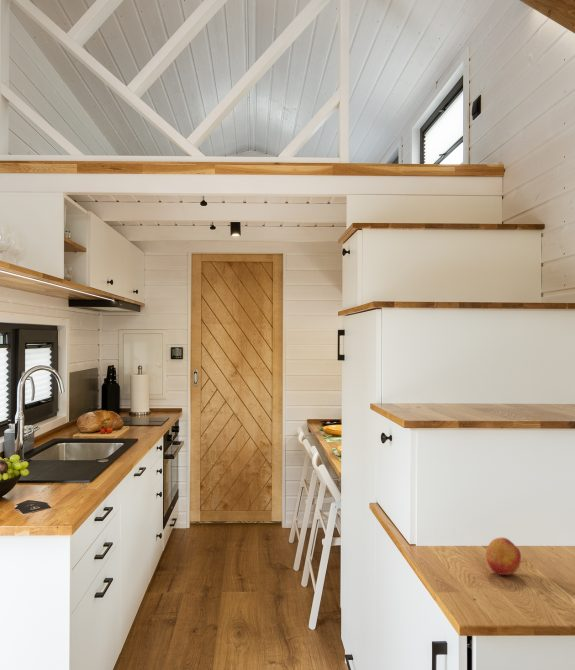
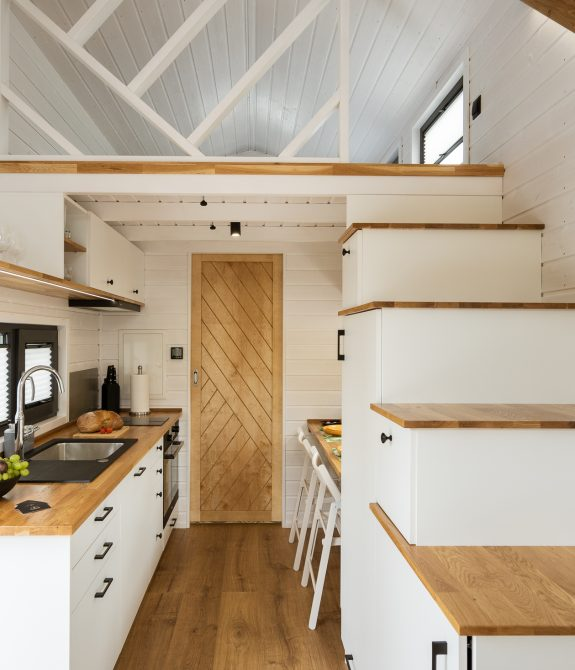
- fruit [485,537,522,576]
